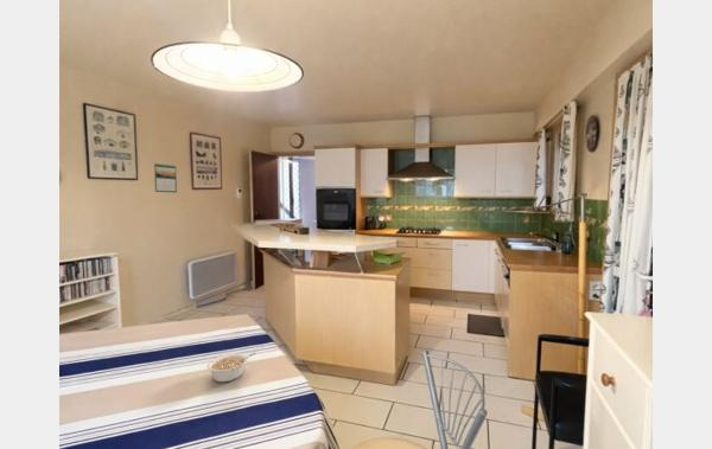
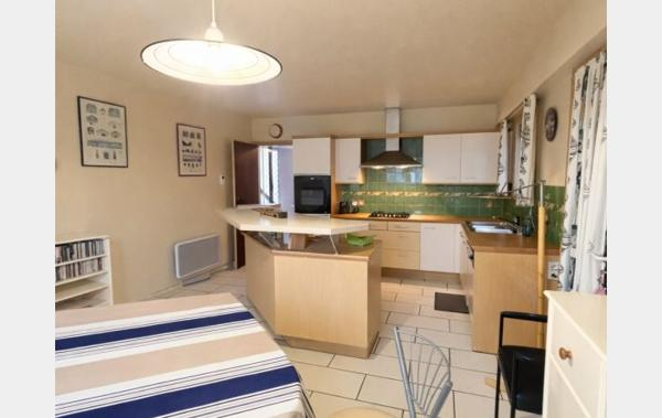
- calendar [153,162,178,194]
- legume [206,352,256,383]
